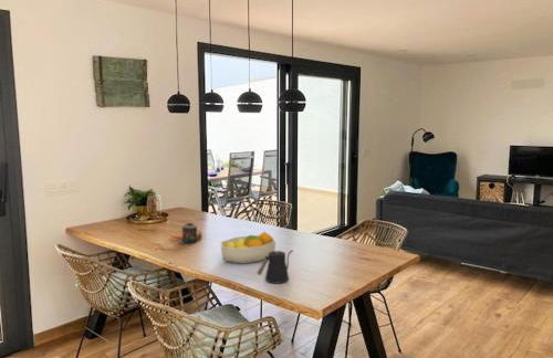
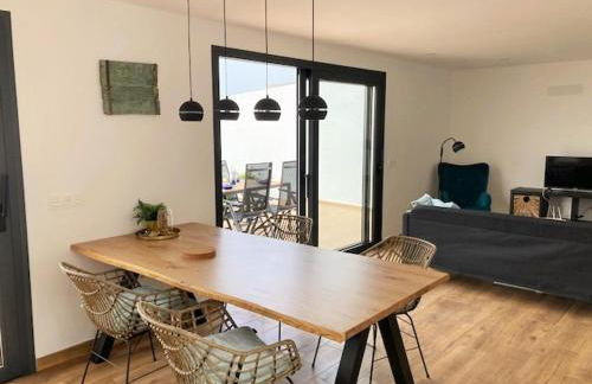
- kettle [257,249,294,285]
- fruit bowl [219,231,278,265]
- candle [178,222,198,244]
